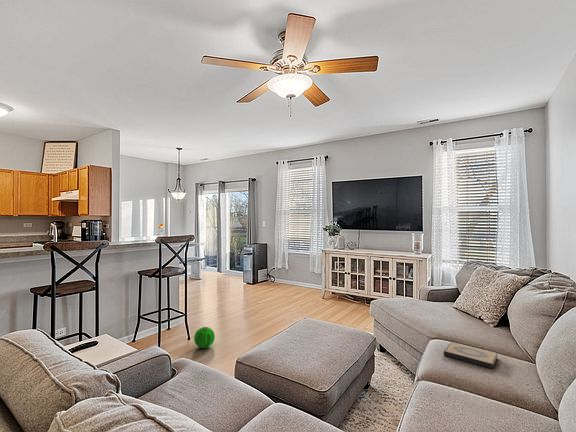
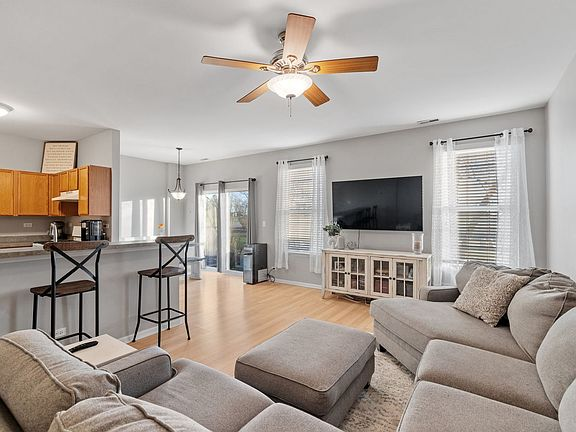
- ball [193,326,216,349]
- hardback book [443,341,499,370]
